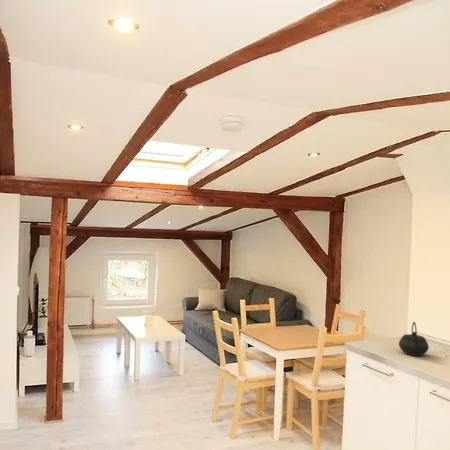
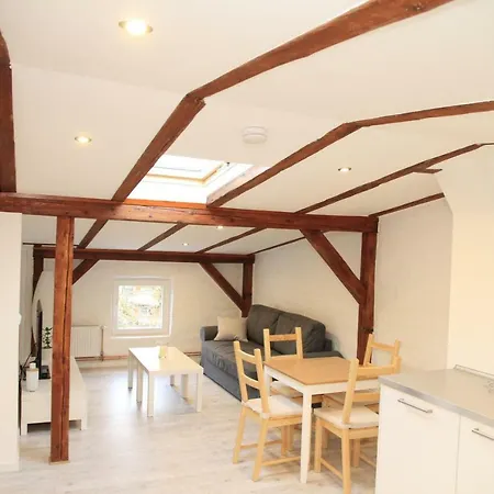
- kettle [398,321,430,357]
